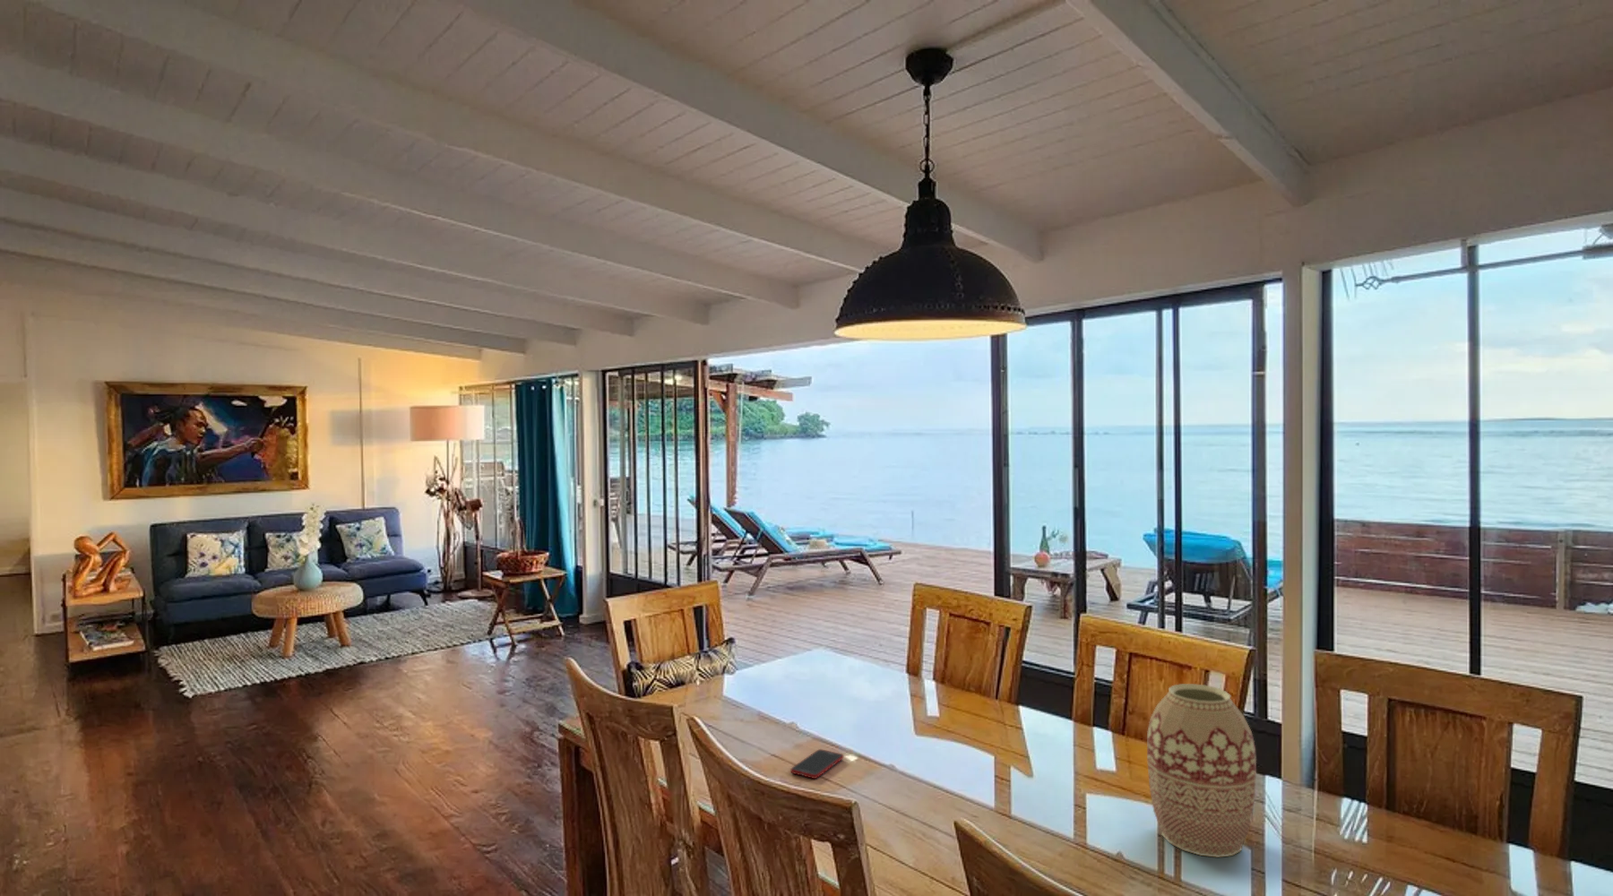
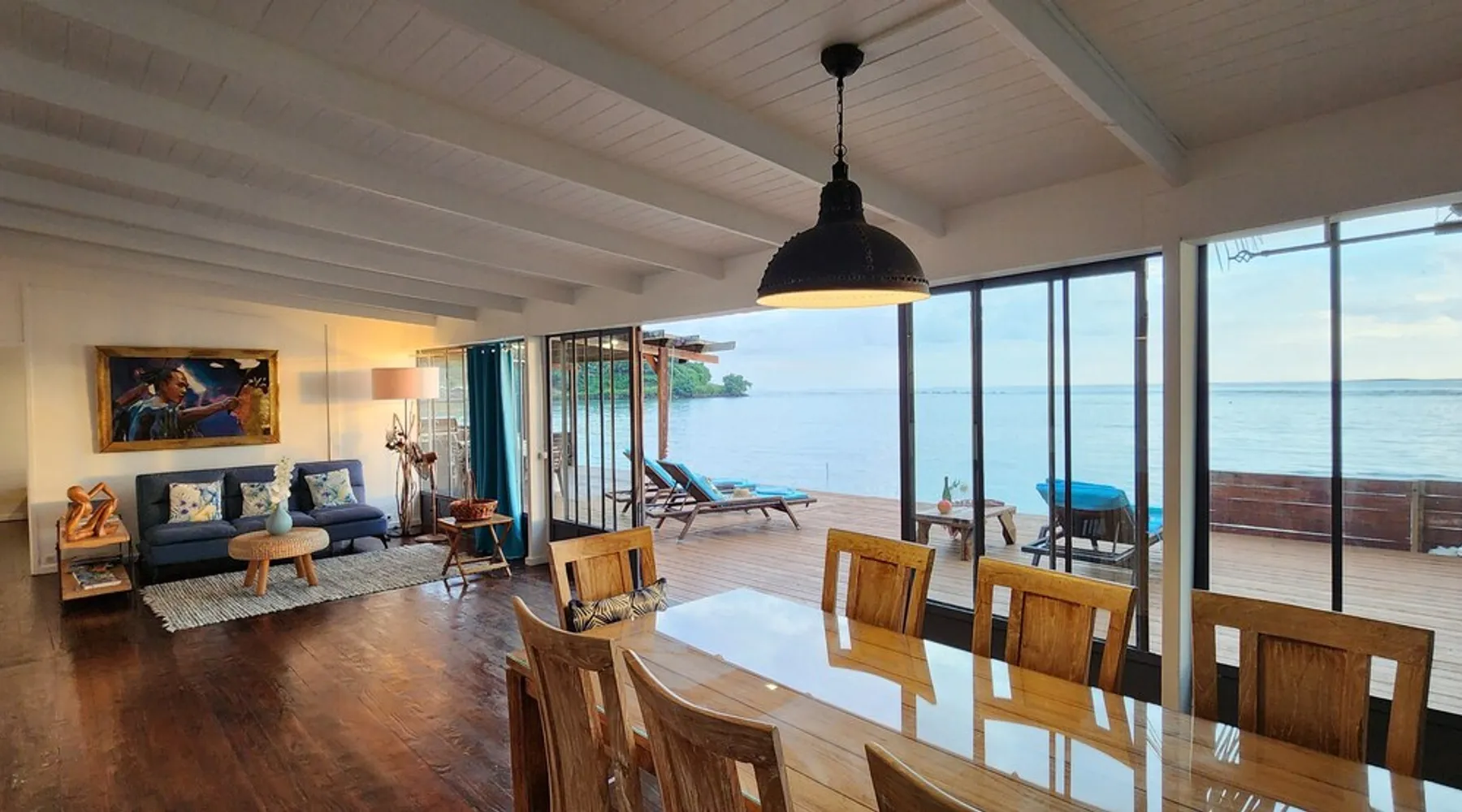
- cell phone [790,748,844,779]
- vase [1146,683,1258,858]
